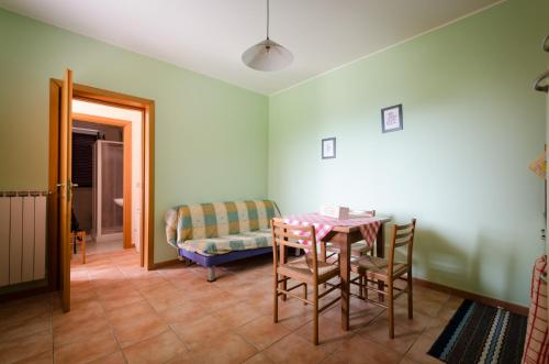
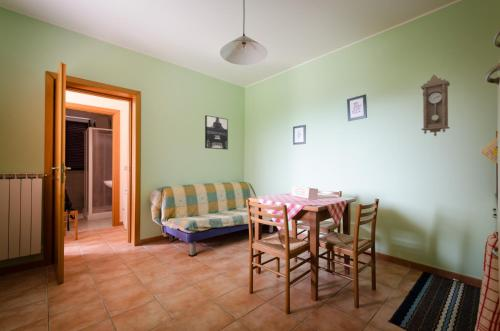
+ pendulum clock [419,74,451,137]
+ wall art [204,114,229,151]
